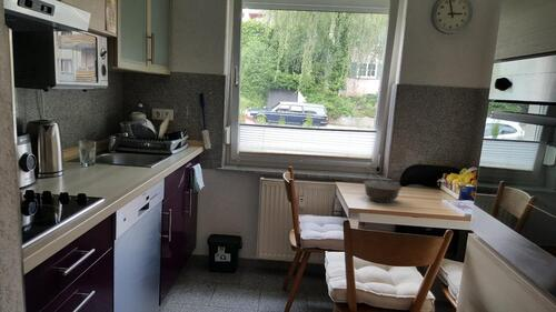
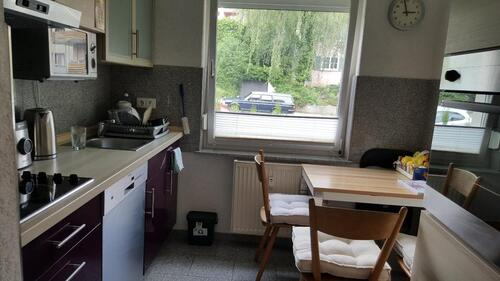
- bowl [363,179,403,204]
